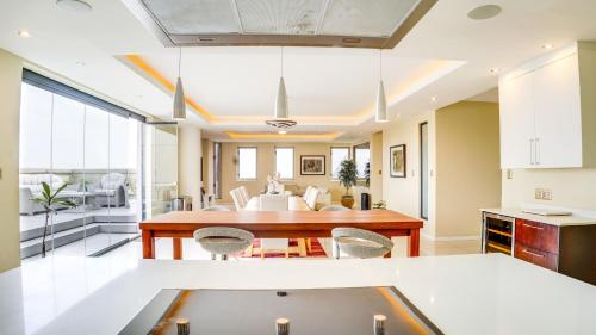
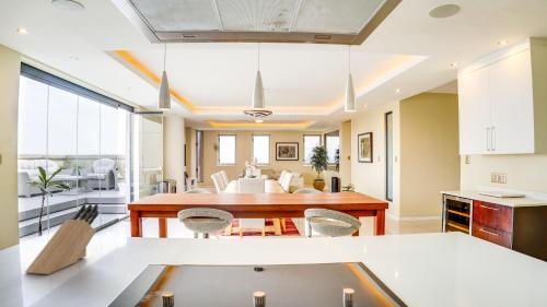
+ knife block [24,203,100,275]
